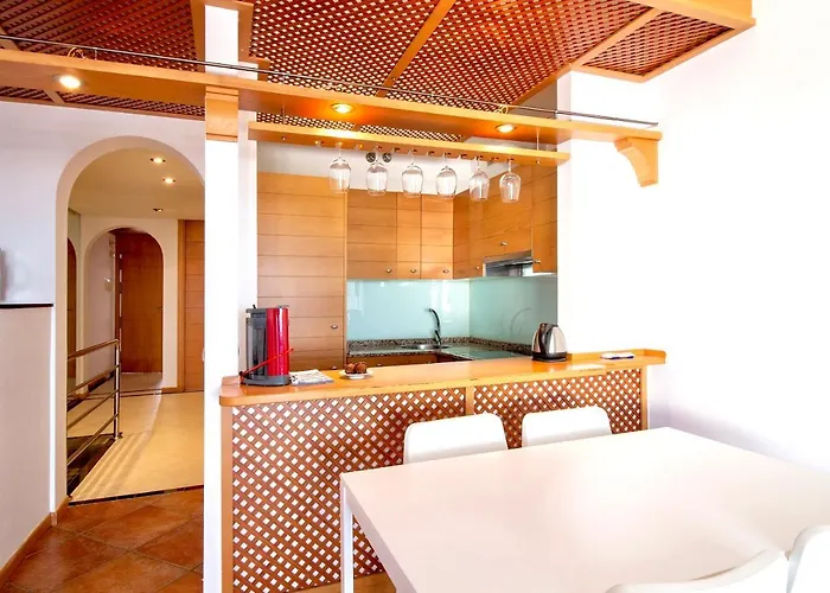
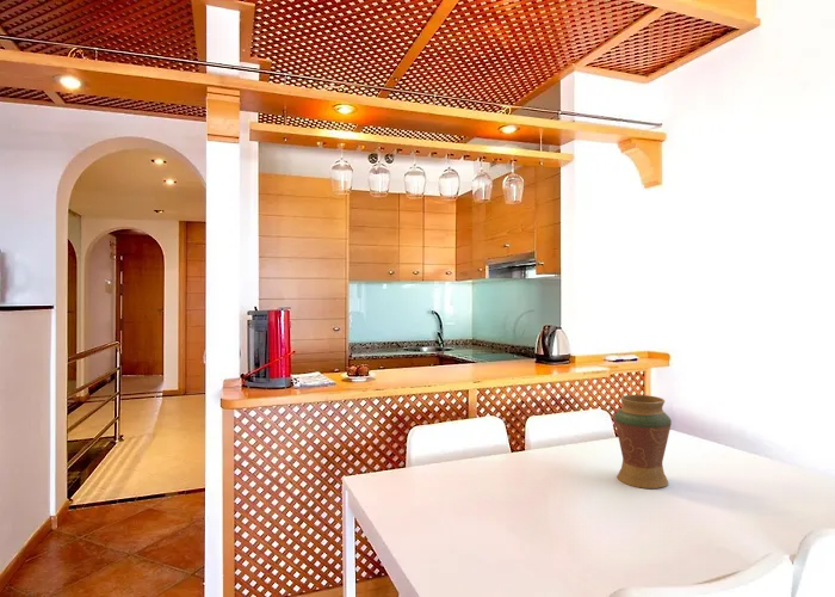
+ decorative vase [613,394,673,490]
